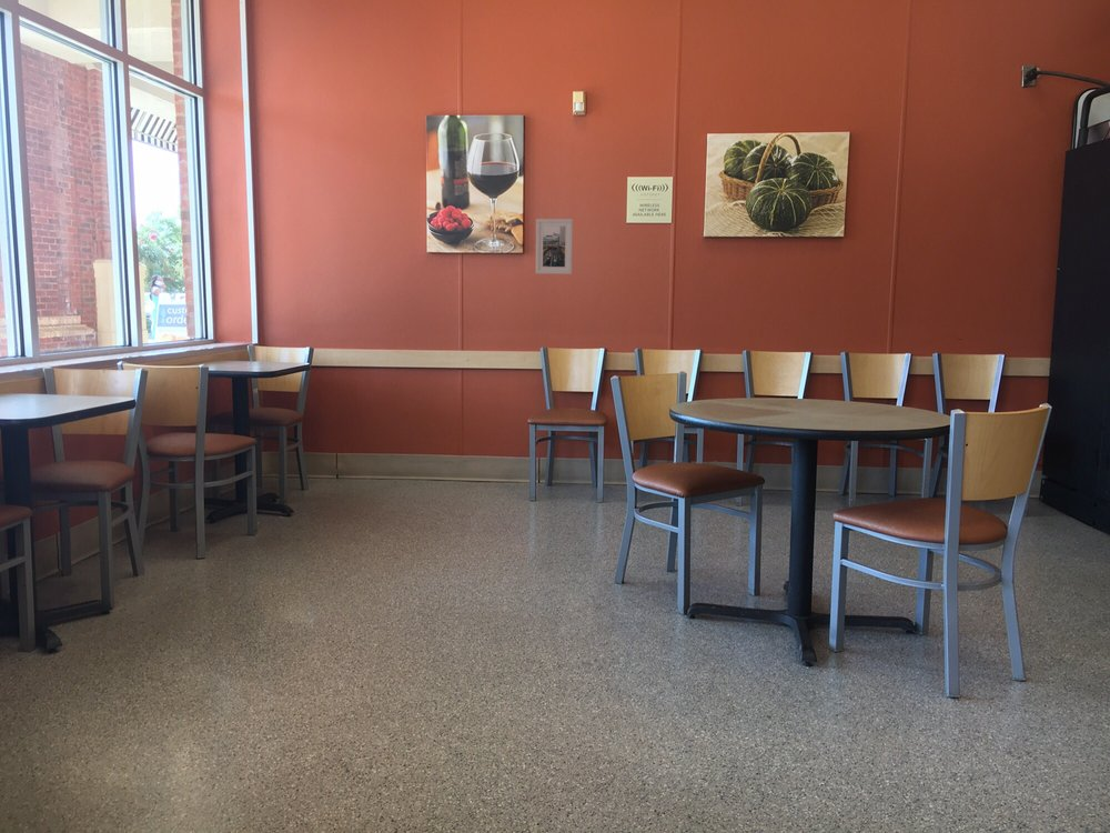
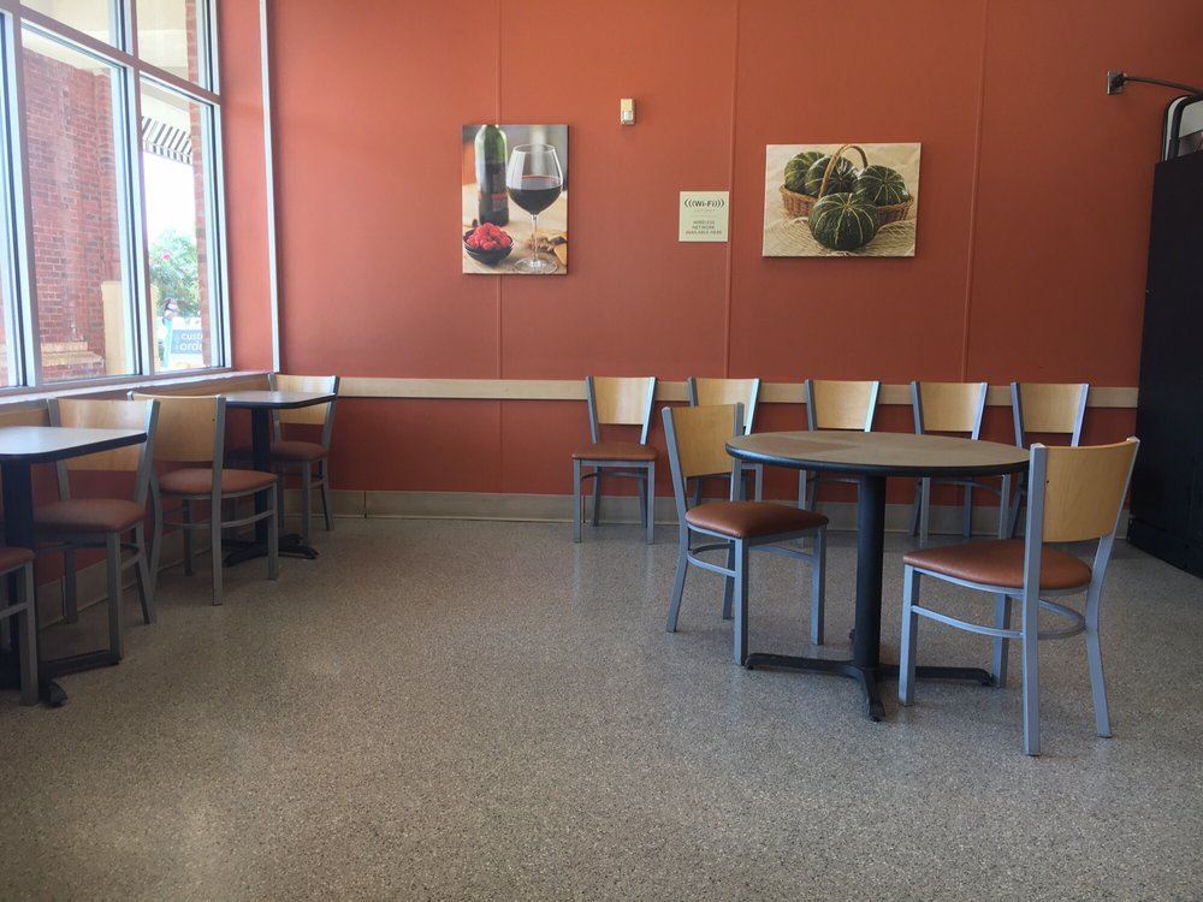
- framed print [535,218,574,275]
